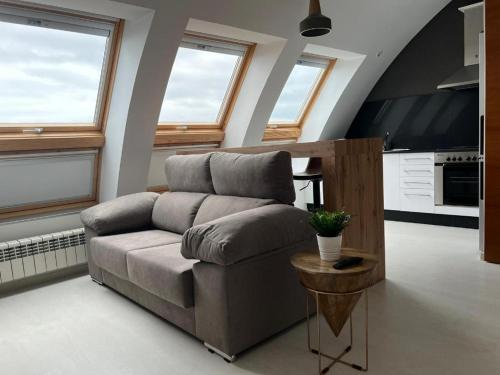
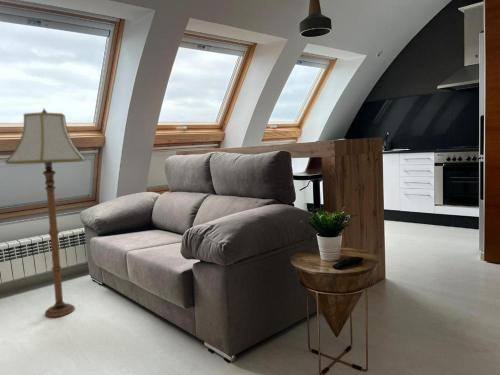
+ floor lamp [4,107,87,318]
